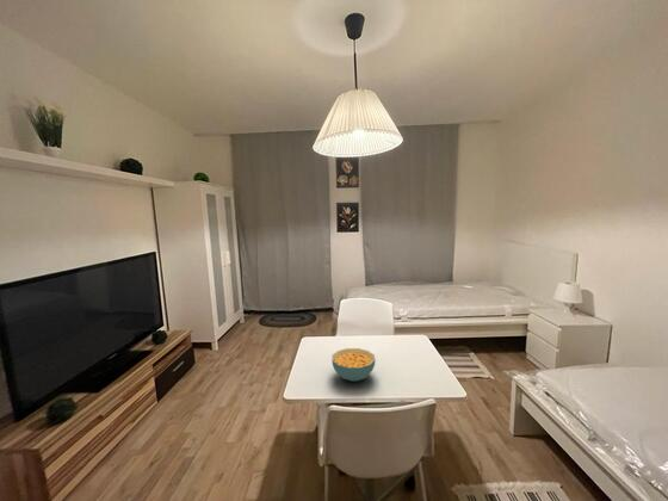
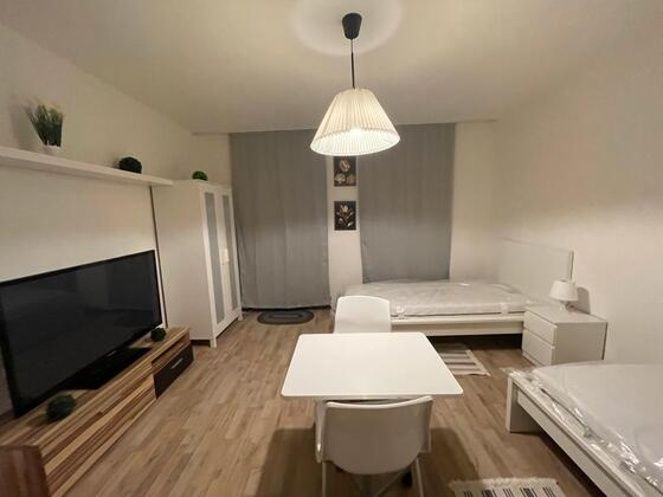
- cereal bowl [330,347,377,383]
